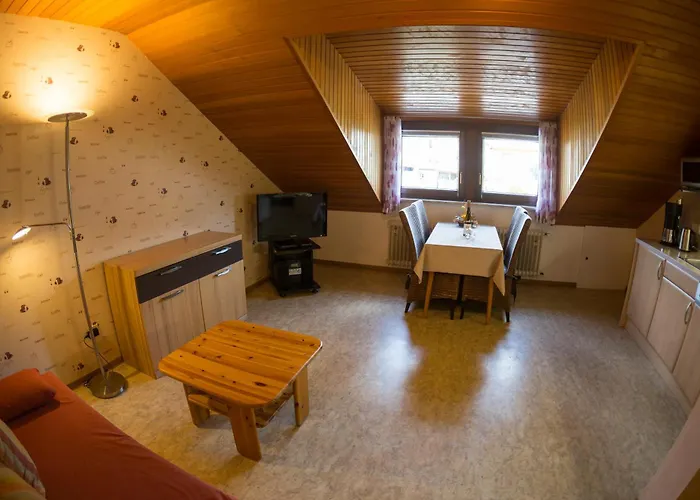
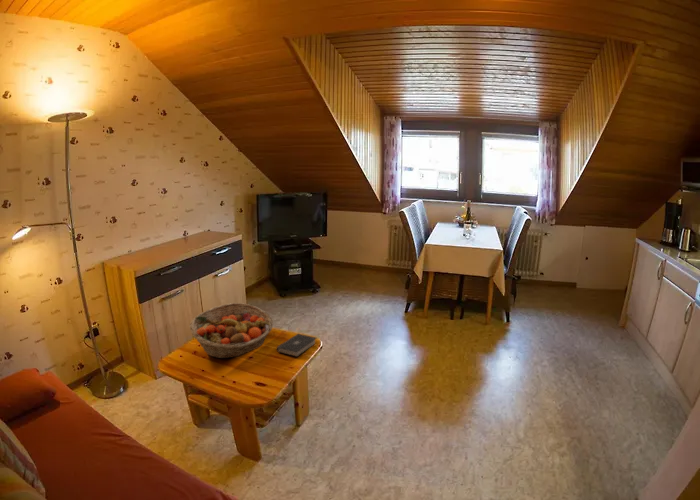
+ fruit basket [189,302,274,359]
+ book [276,333,318,357]
